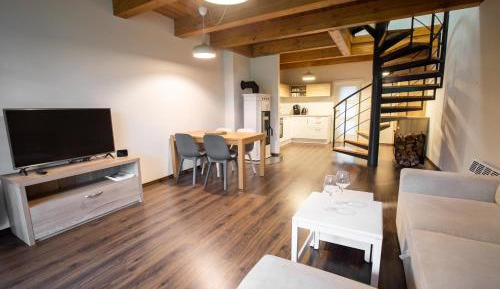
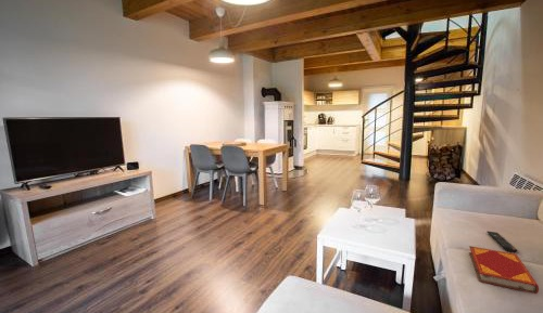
+ hardback book [468,245,540,295]
+ remote control [487,230,518,253]
